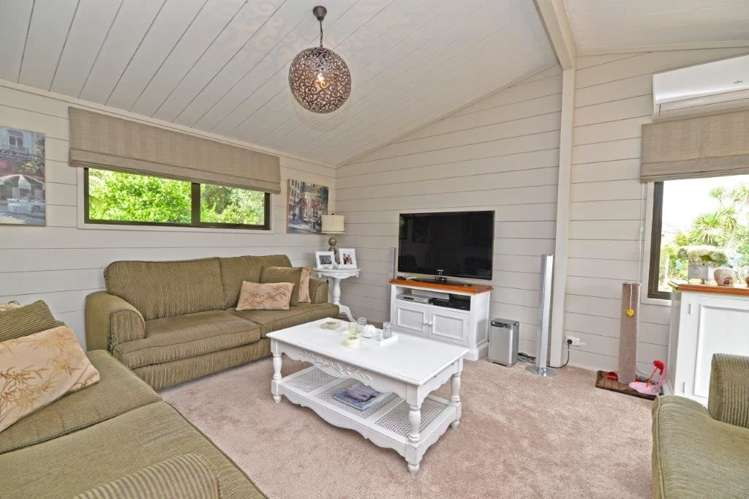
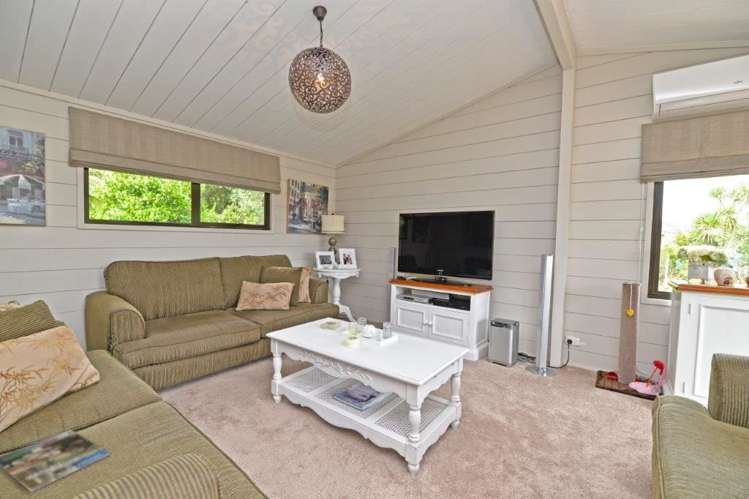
+ magazine [0,429,112,493]
